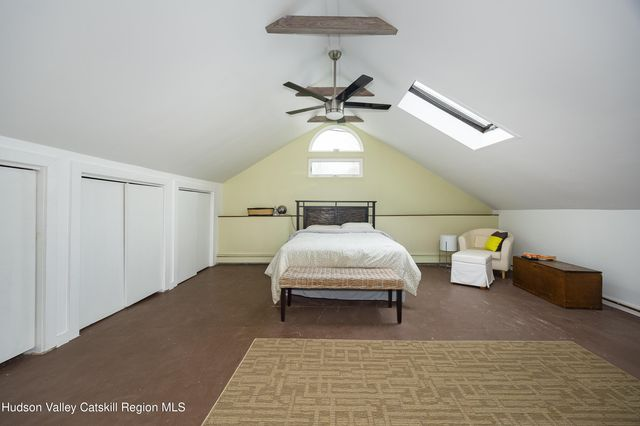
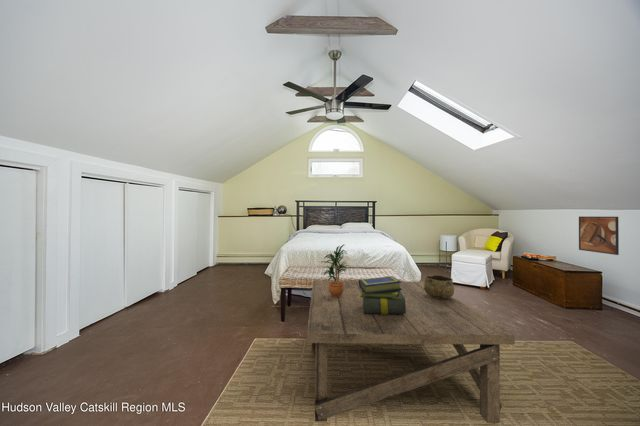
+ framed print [578,215,620,256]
+ coffee table [306,280,516,424]
+ decorative bowl [424,274,455,299]
+ potted plant [321,243,350,297]
+ stack of books [358,275,406,315]
